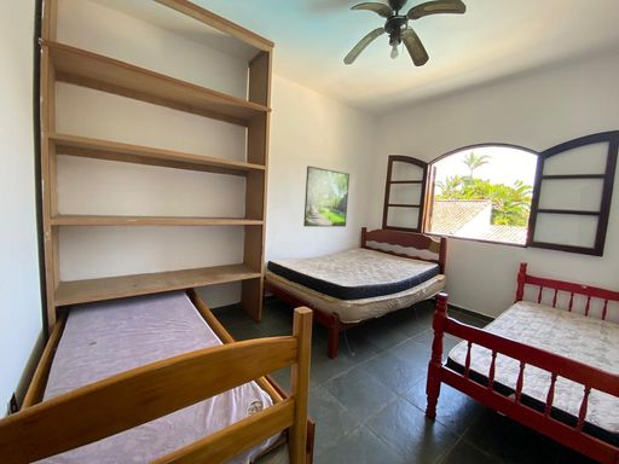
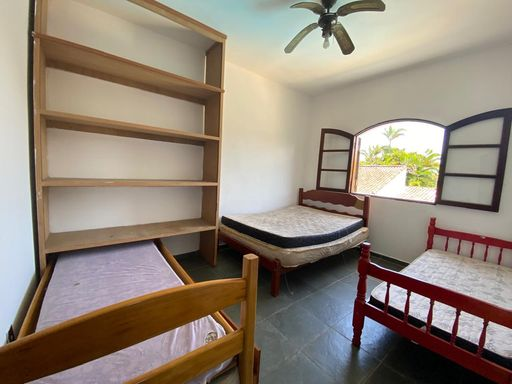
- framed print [302,164,351,228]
